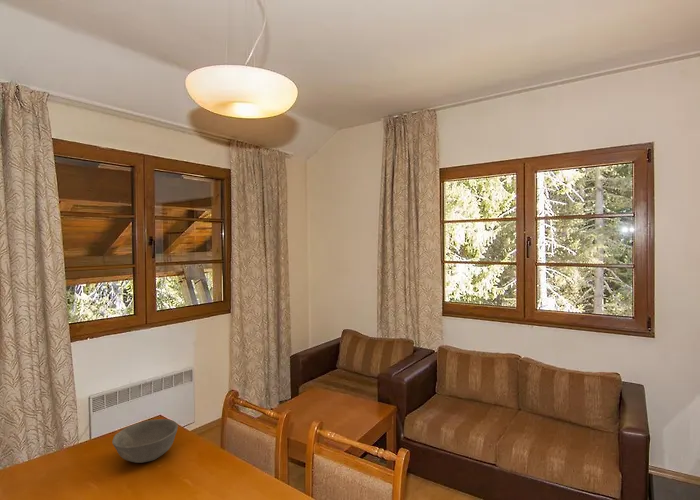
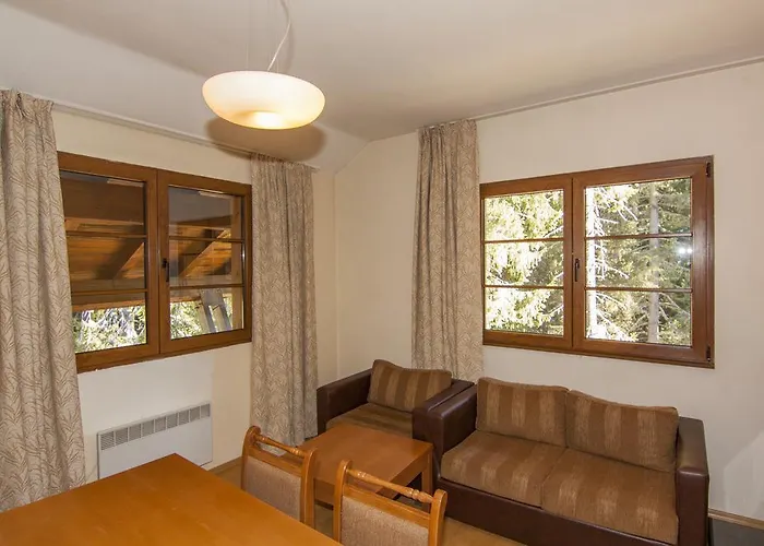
- bowl [111,418,179,464]
